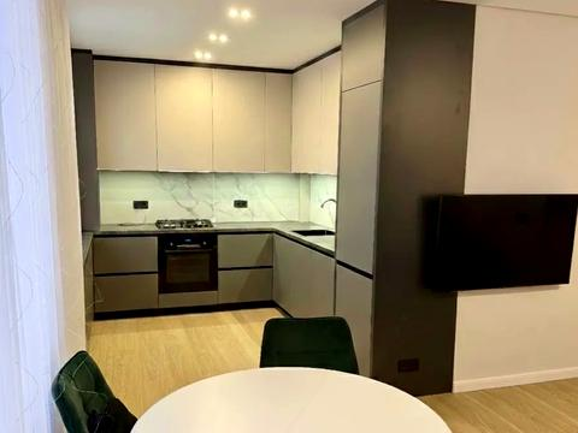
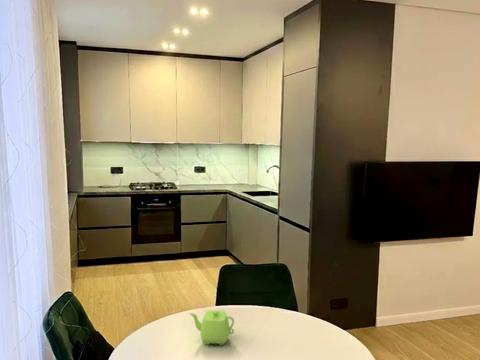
+ teapot [188,309,235,346]
